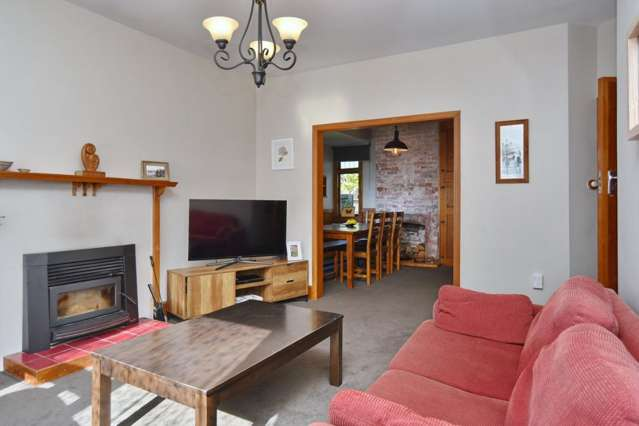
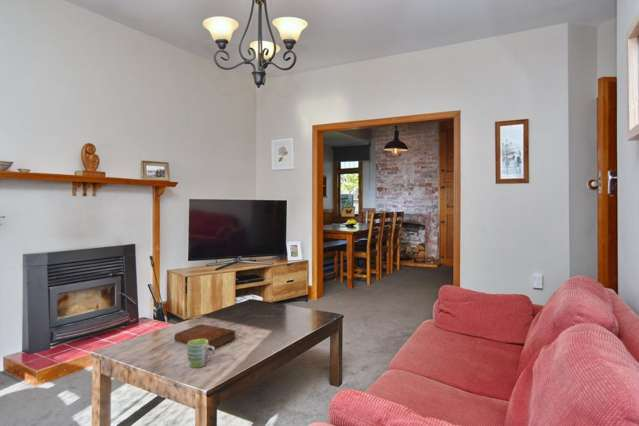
+ bible [173,323,237,350]
+ mug [186,339,216,369]
